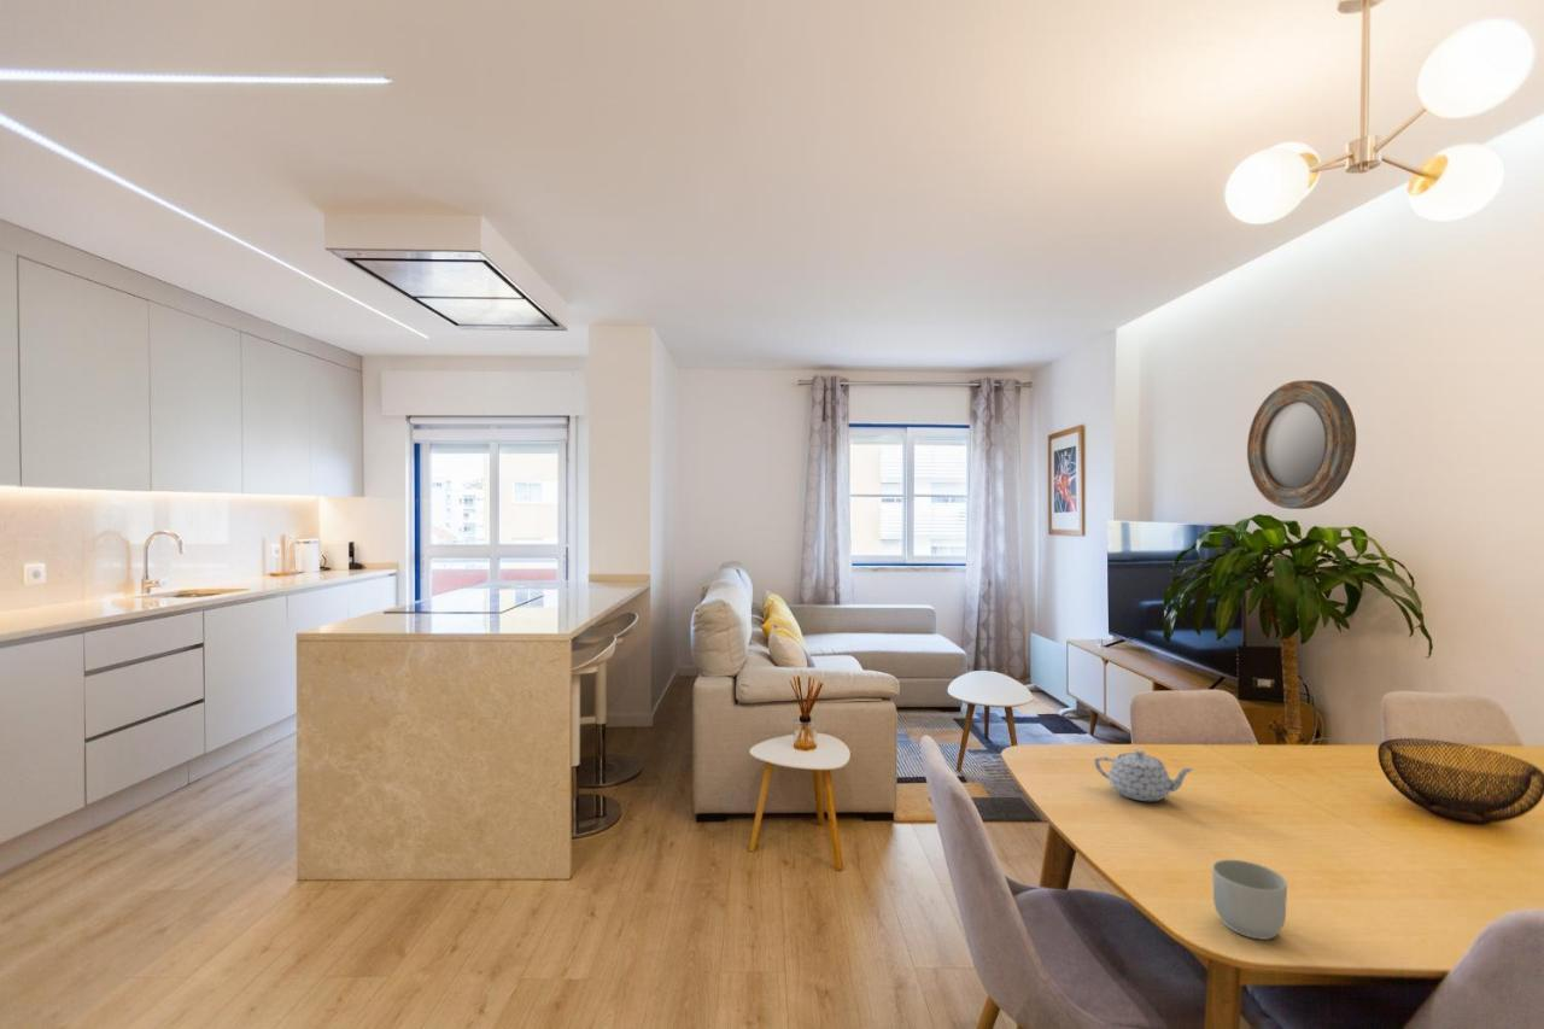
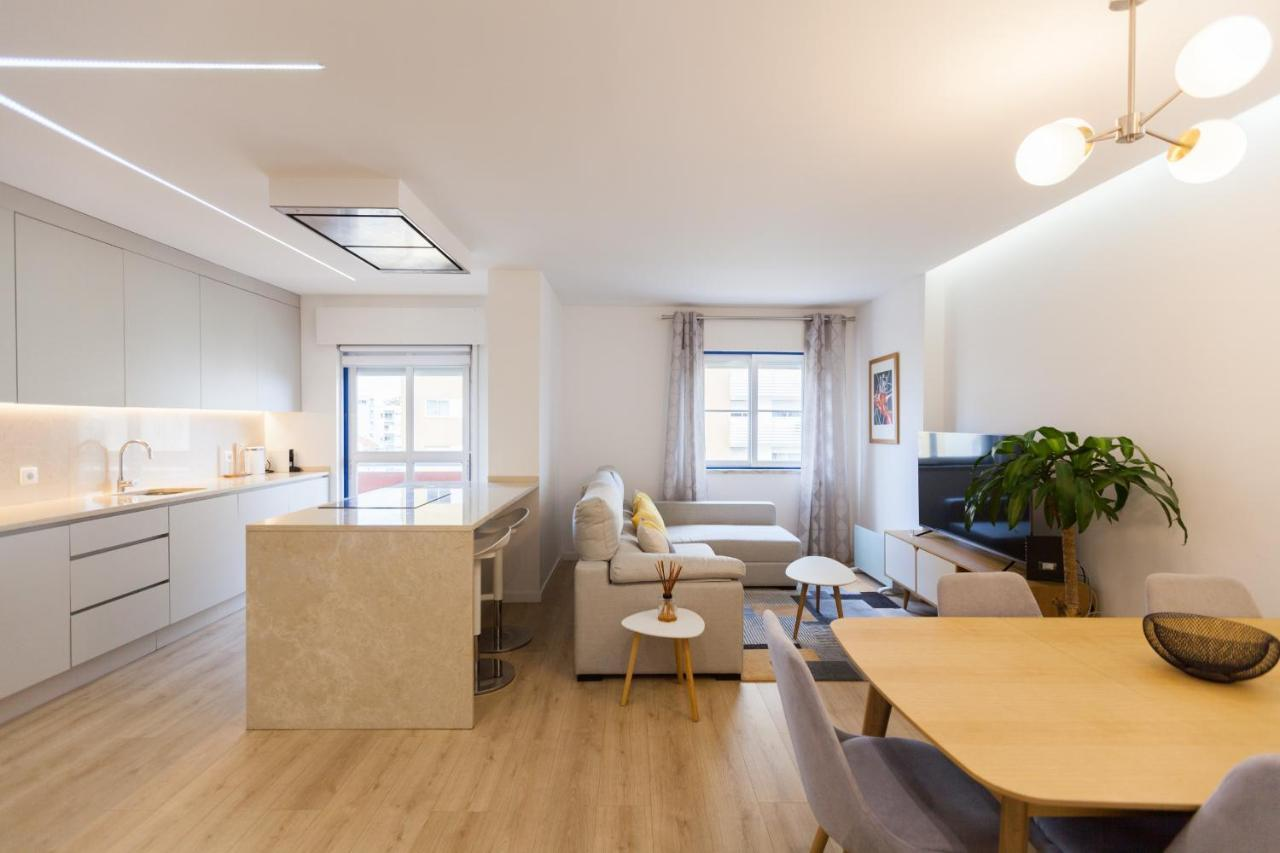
- home mirror [1246,379,1357,510]
- mug [1211,859,1288,941]
- teapot [1093,748,1195,802]
